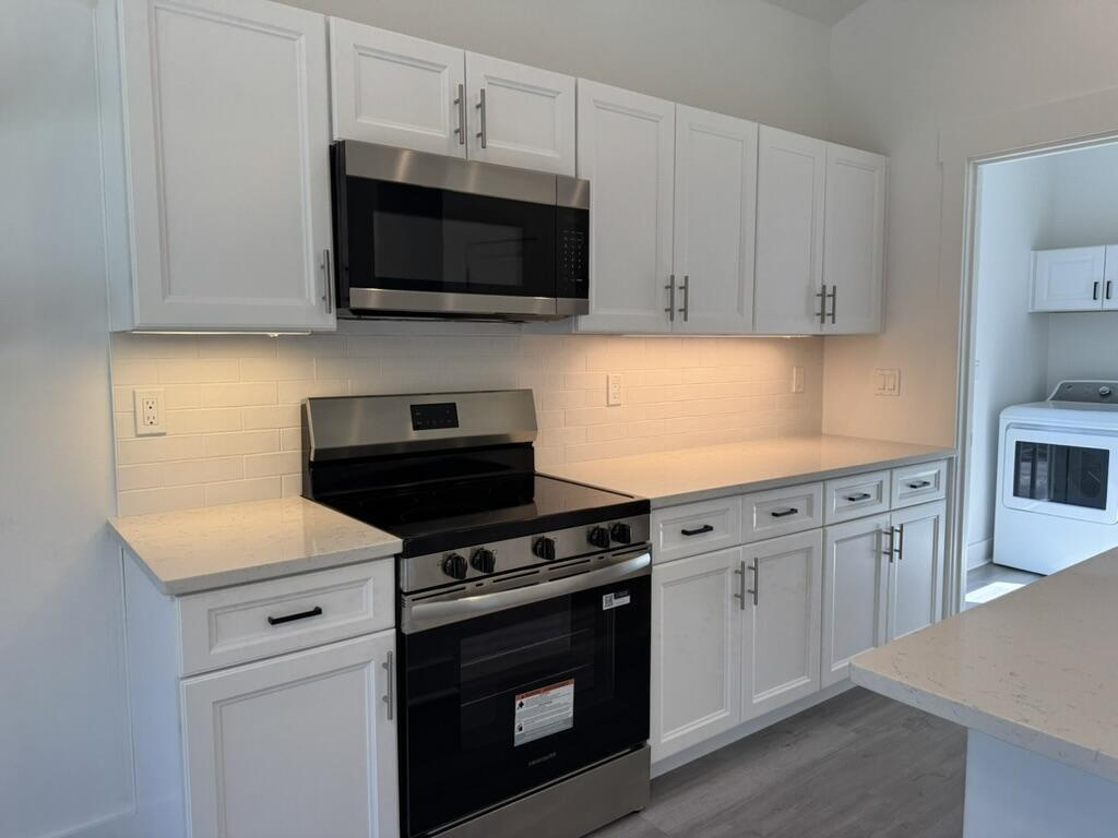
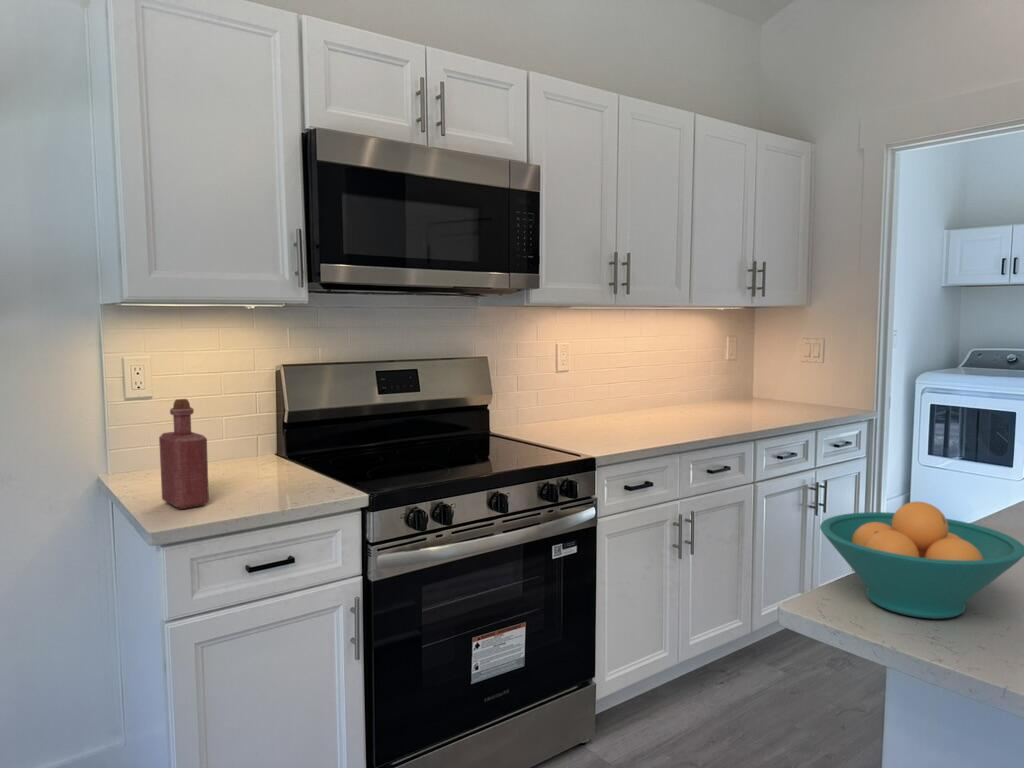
+ bottle [158,398,210,510]
+ fruit bowl [819,501,1024,620]
